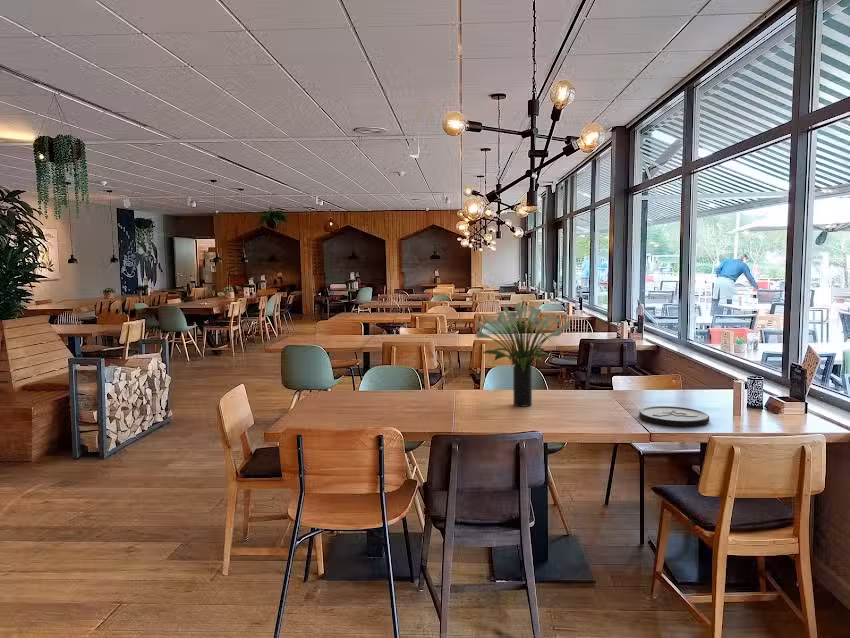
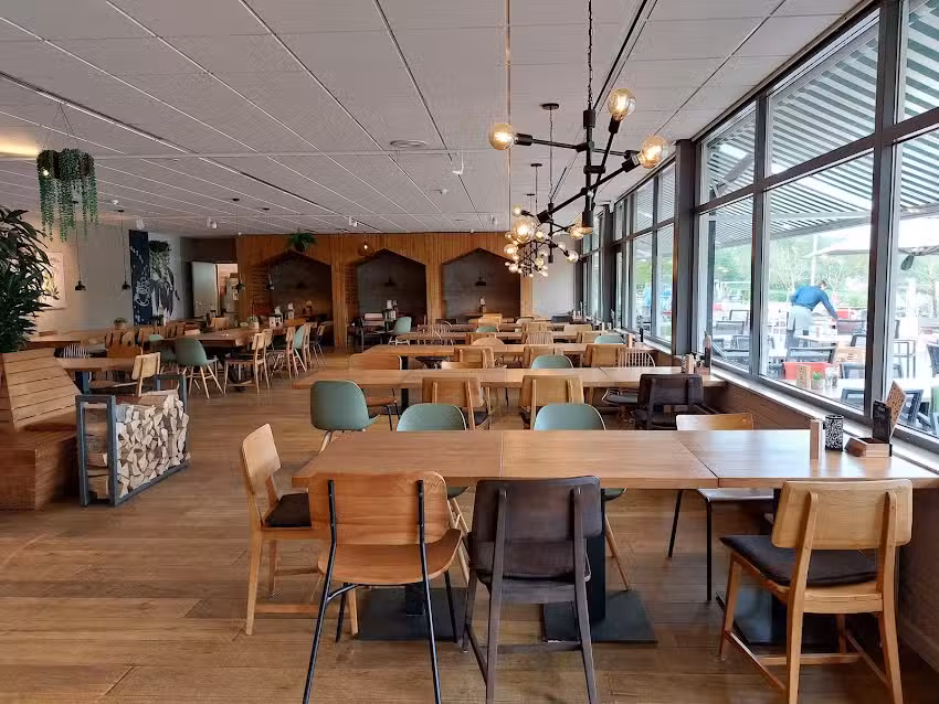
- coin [638,405,710,428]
- potted plant [475,301,571,407]
